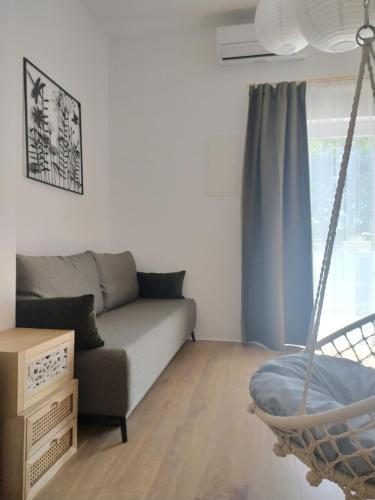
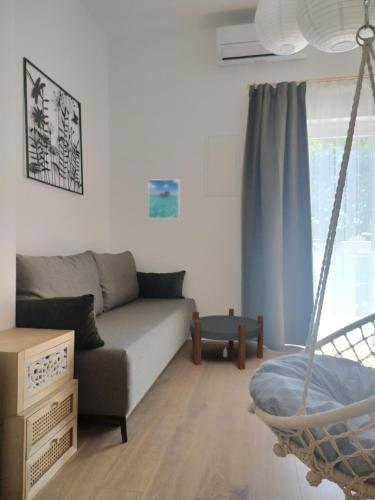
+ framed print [147,178,180,219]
+ side table [189,308,264,371]
